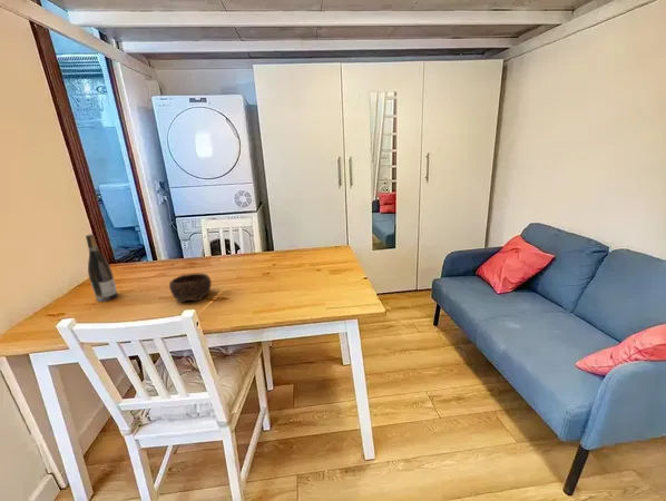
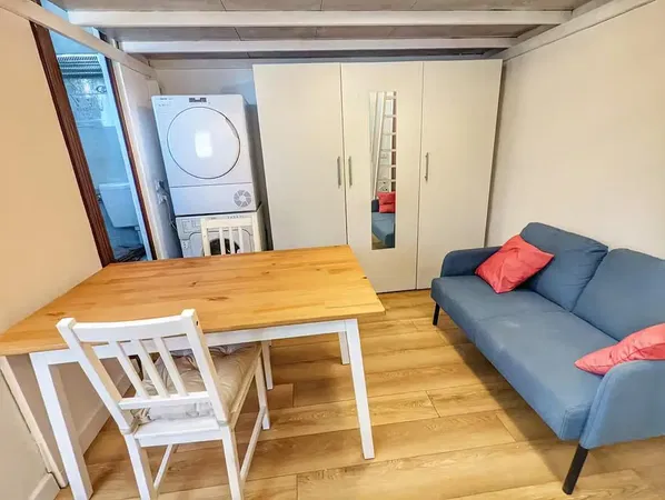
- wine bottle [85,233,119,303]
- bowl [168,273,213,304]
